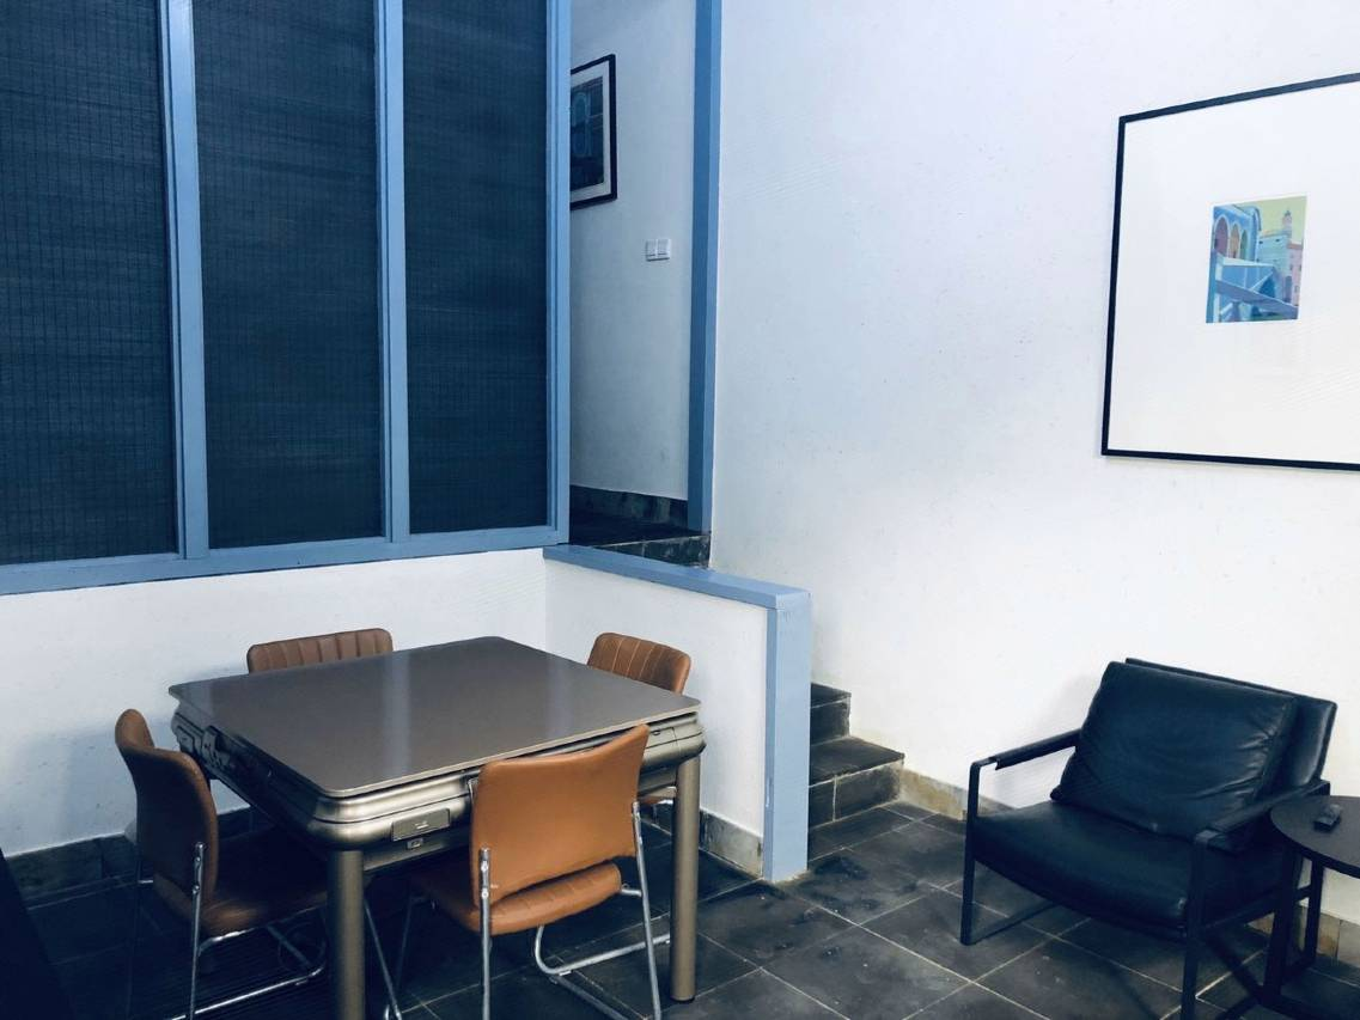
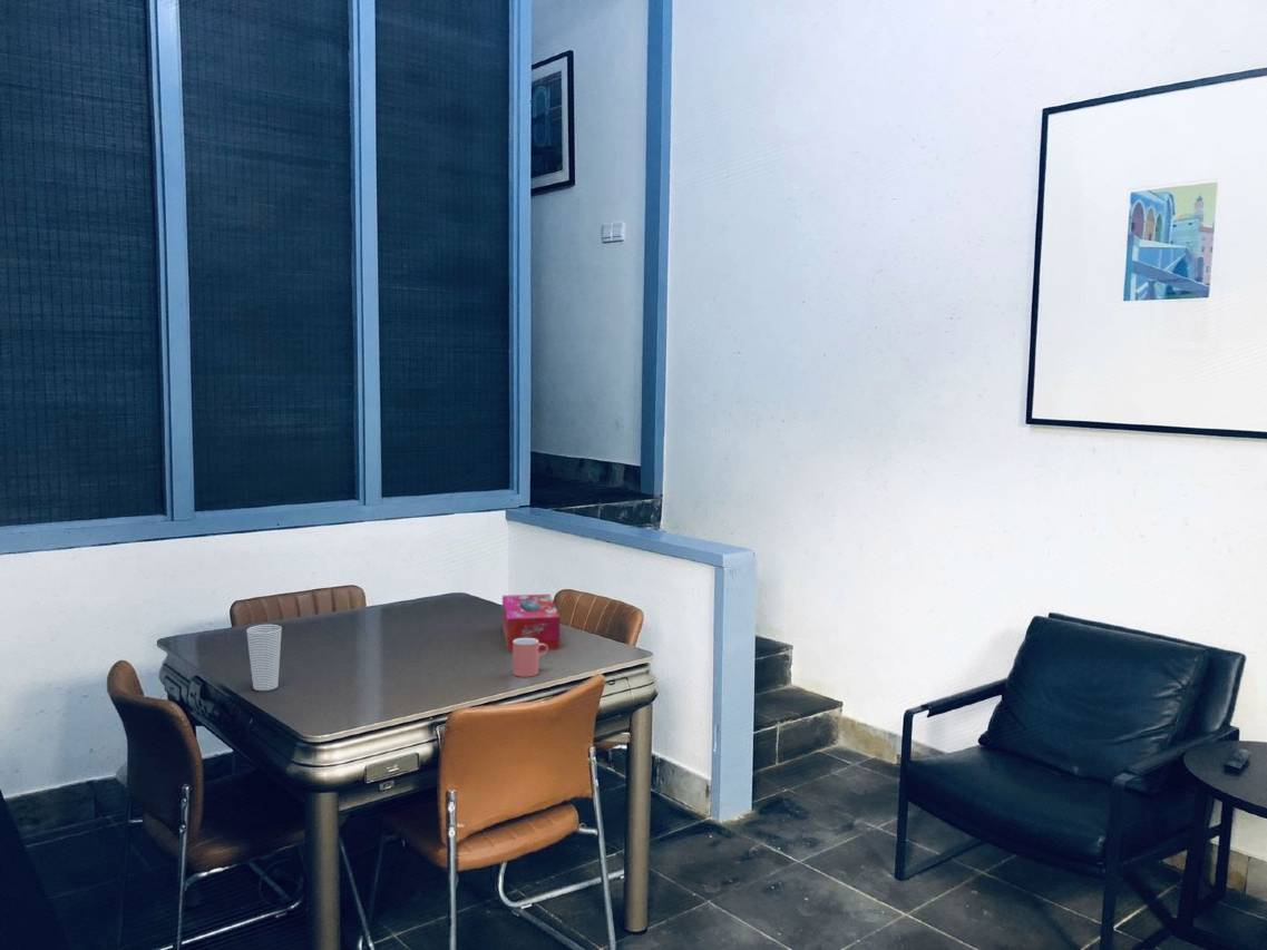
+ tissue box [501,594,561,653]
+ cup [245,624,283,692]
+ cup [511,638,548,678]
